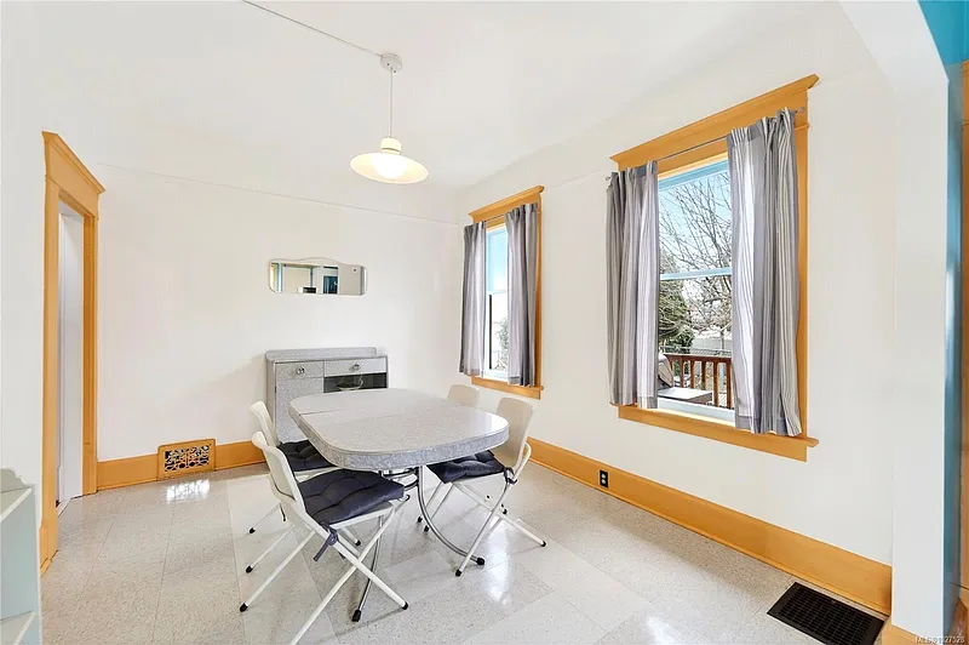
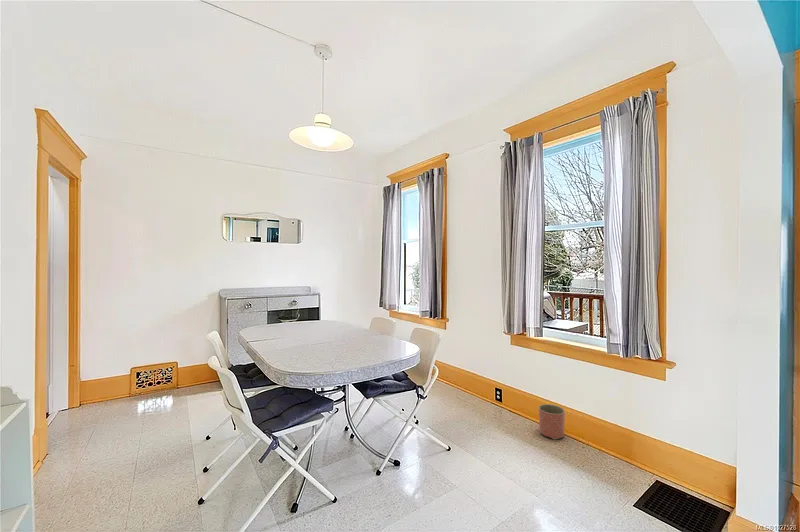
+ planter [538,403,566,440]
